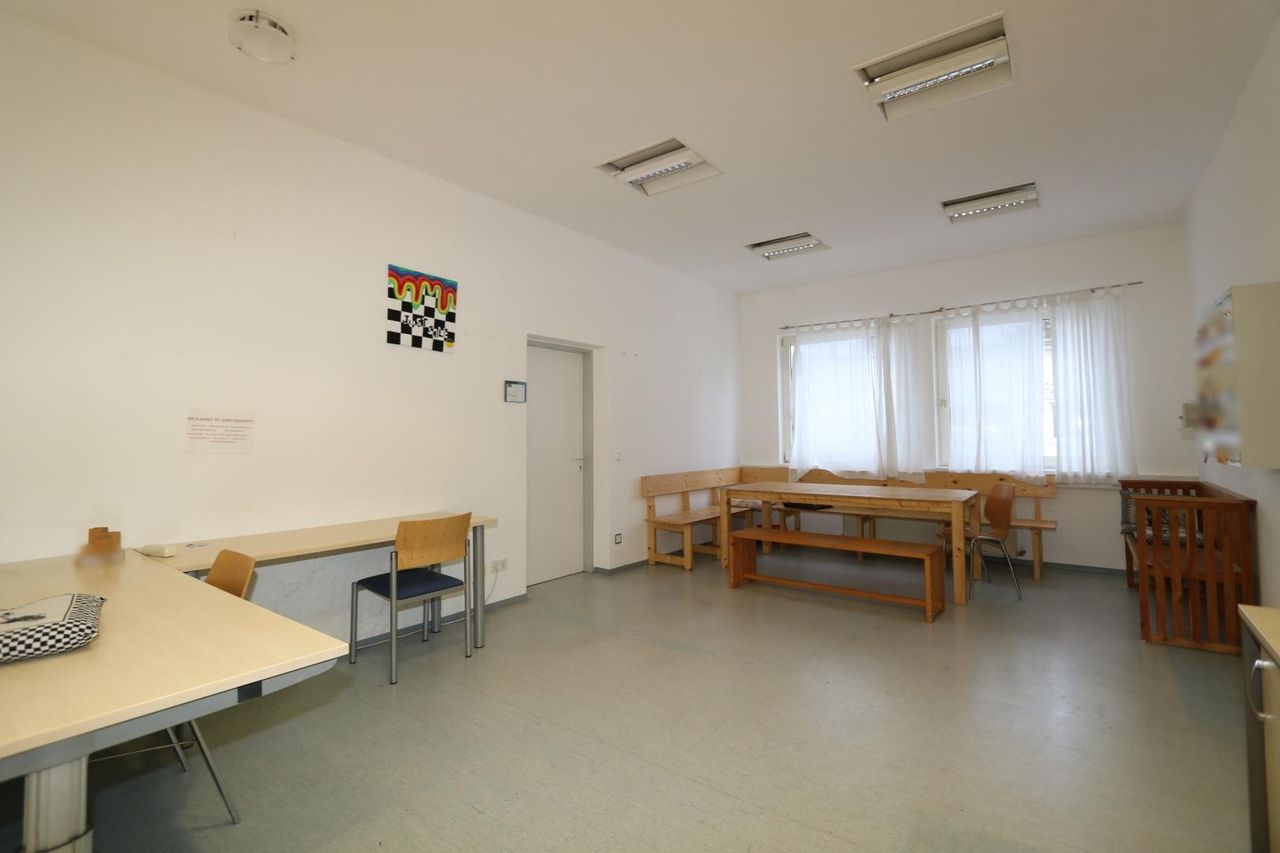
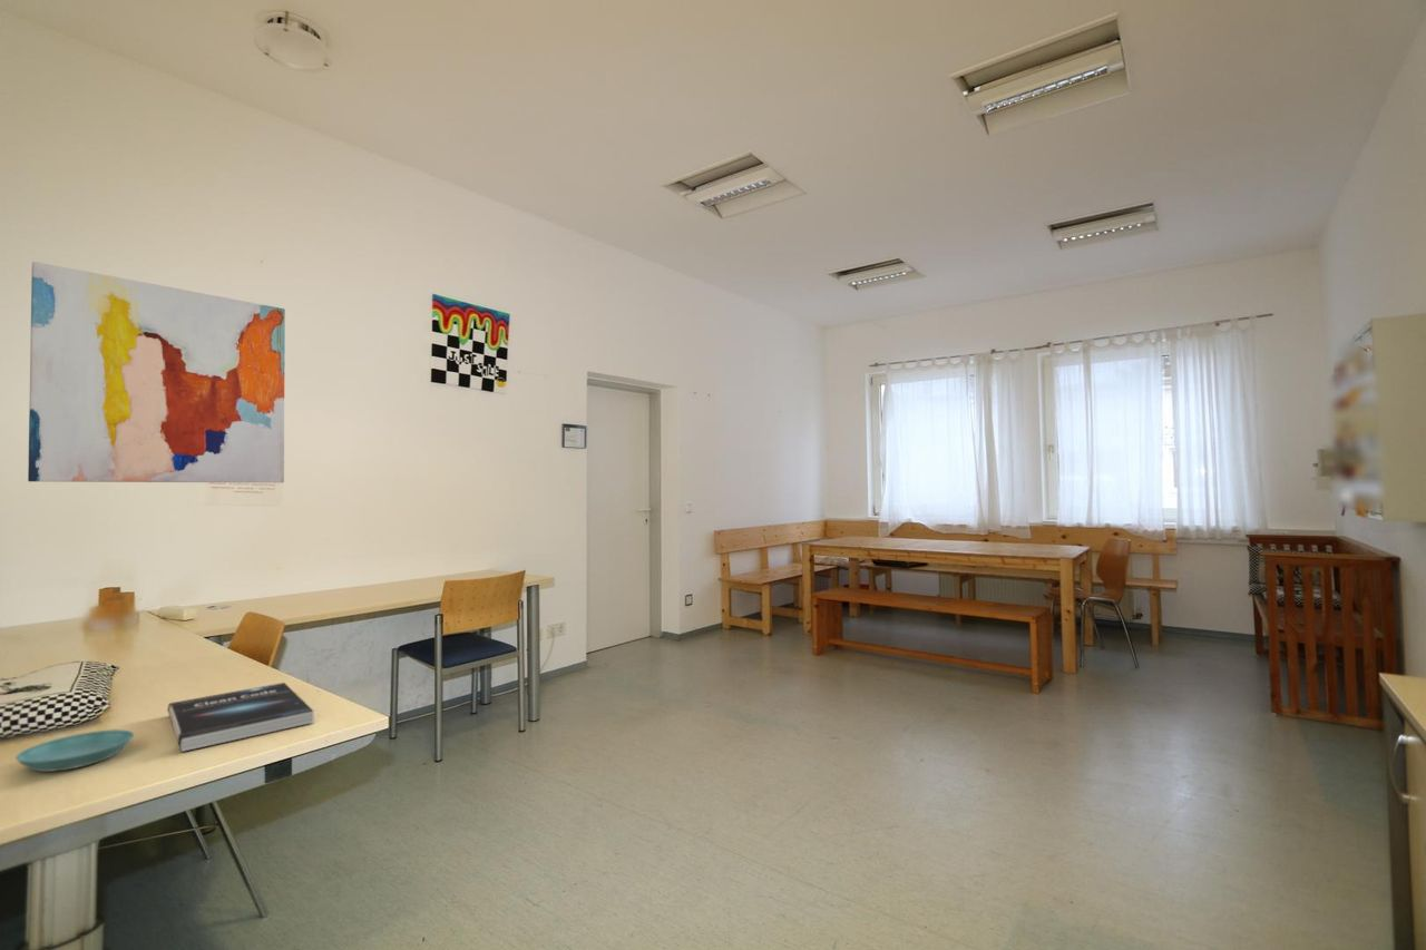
+ book [167,682,314,753]
+ wall art [27,261,286,483]
+ saucer [14,728,136,773]
